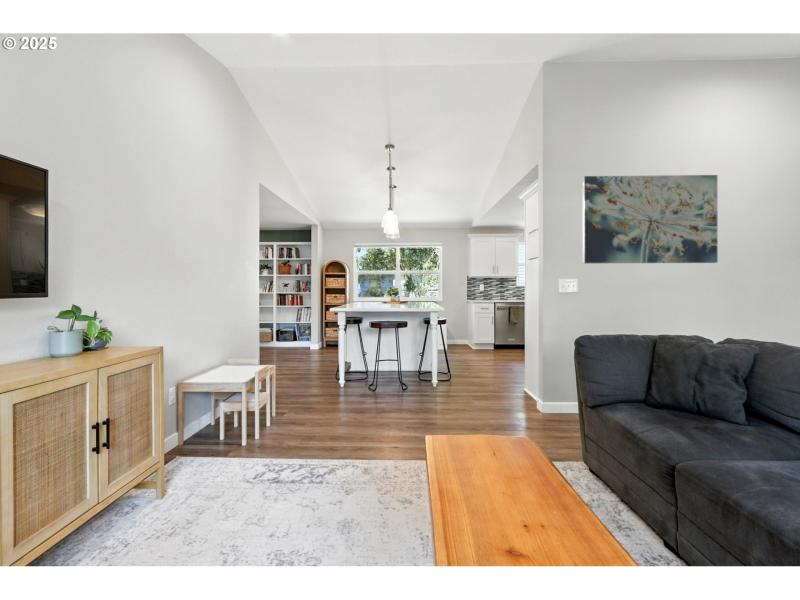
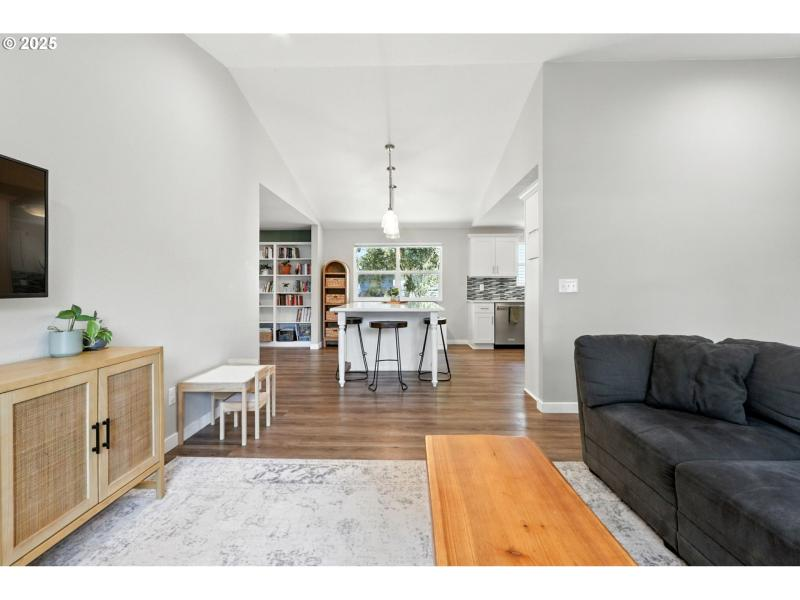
- wall art [582,174,719,264]
